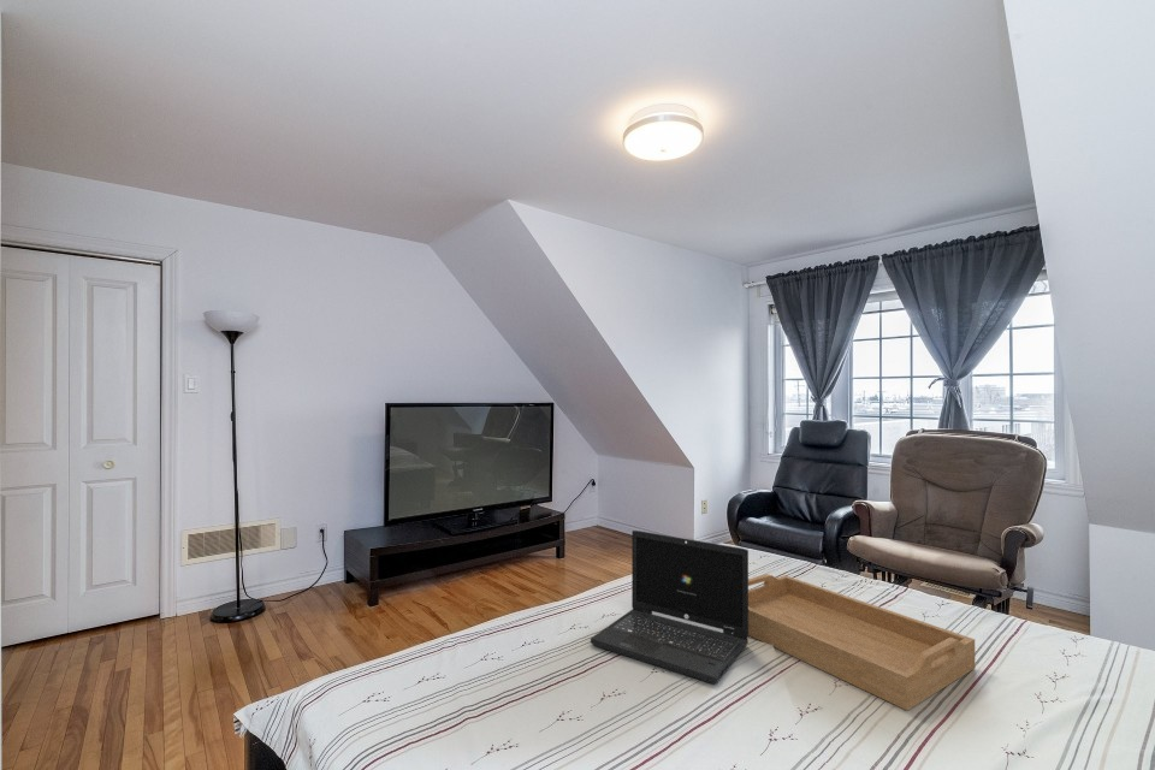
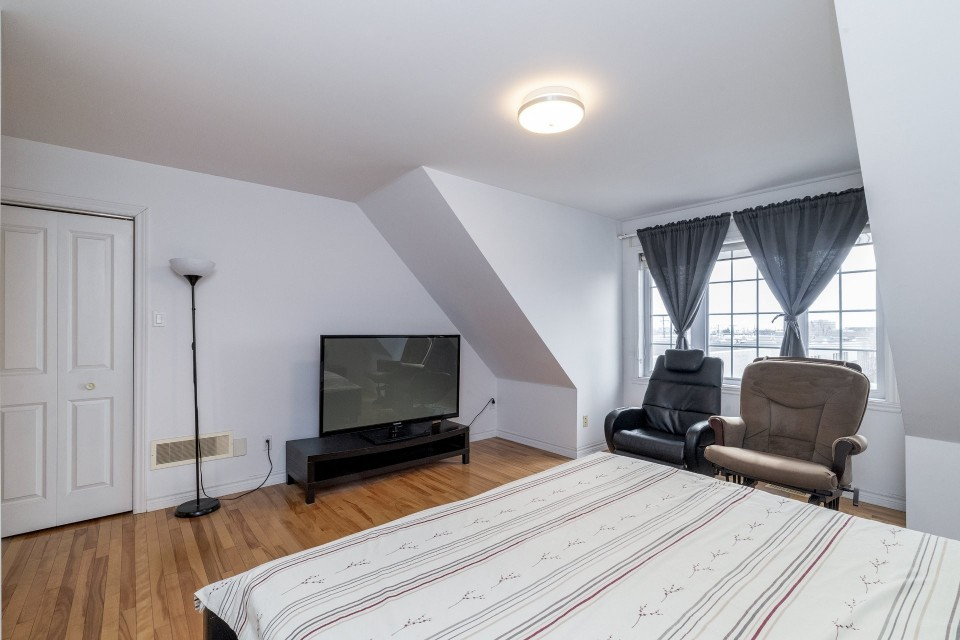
- laptop [590,529,750,685]
- serving tray [748,573,976,711]
